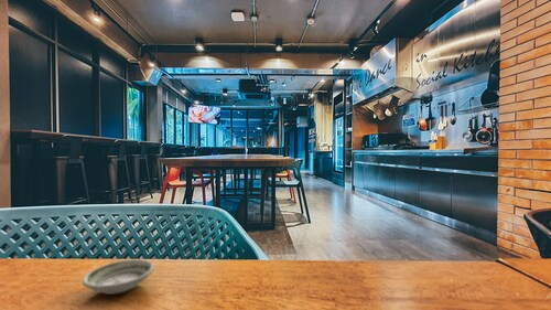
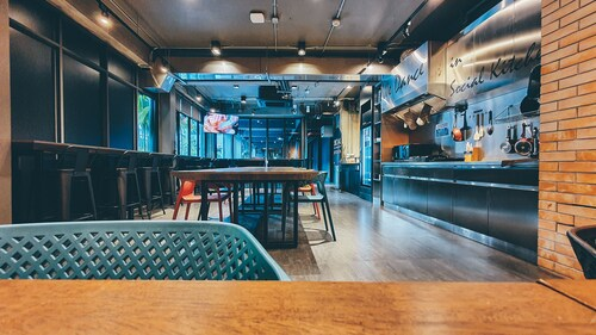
- saucer [82,258,155,296]
